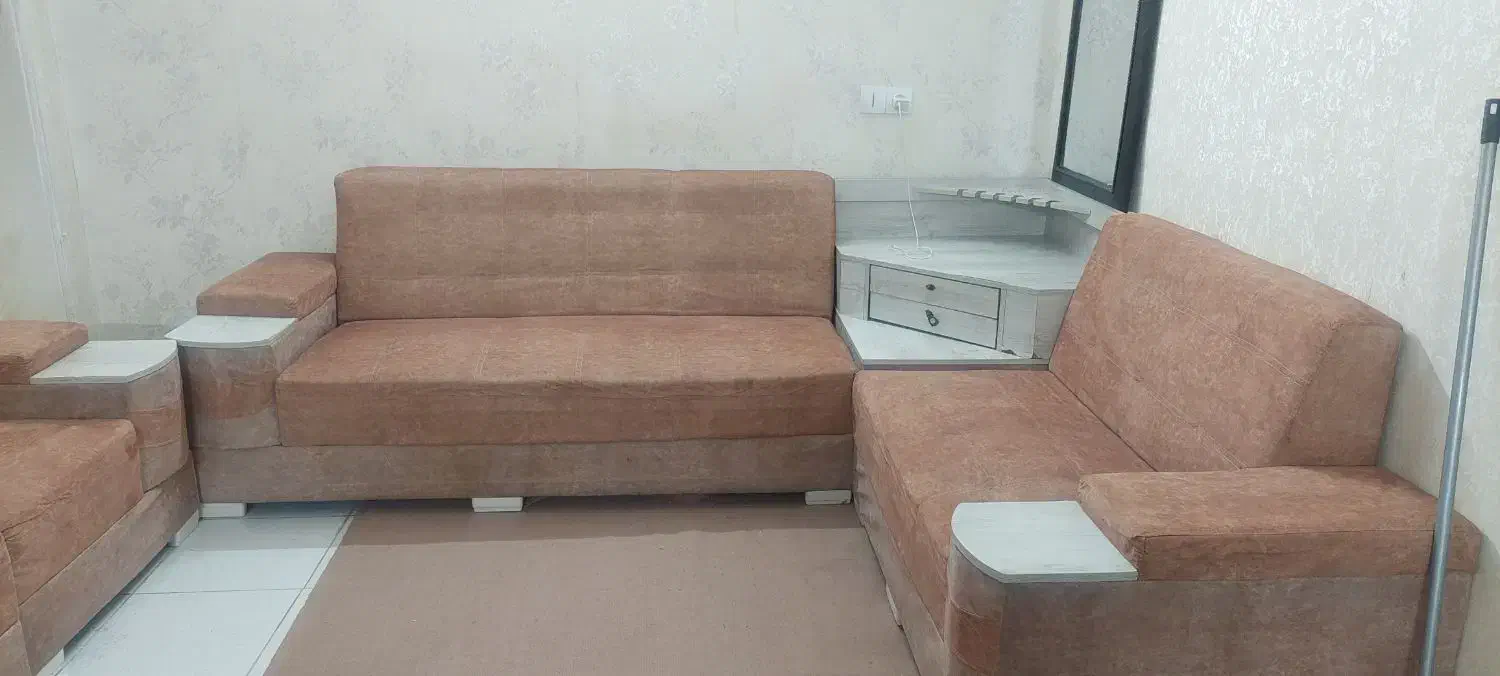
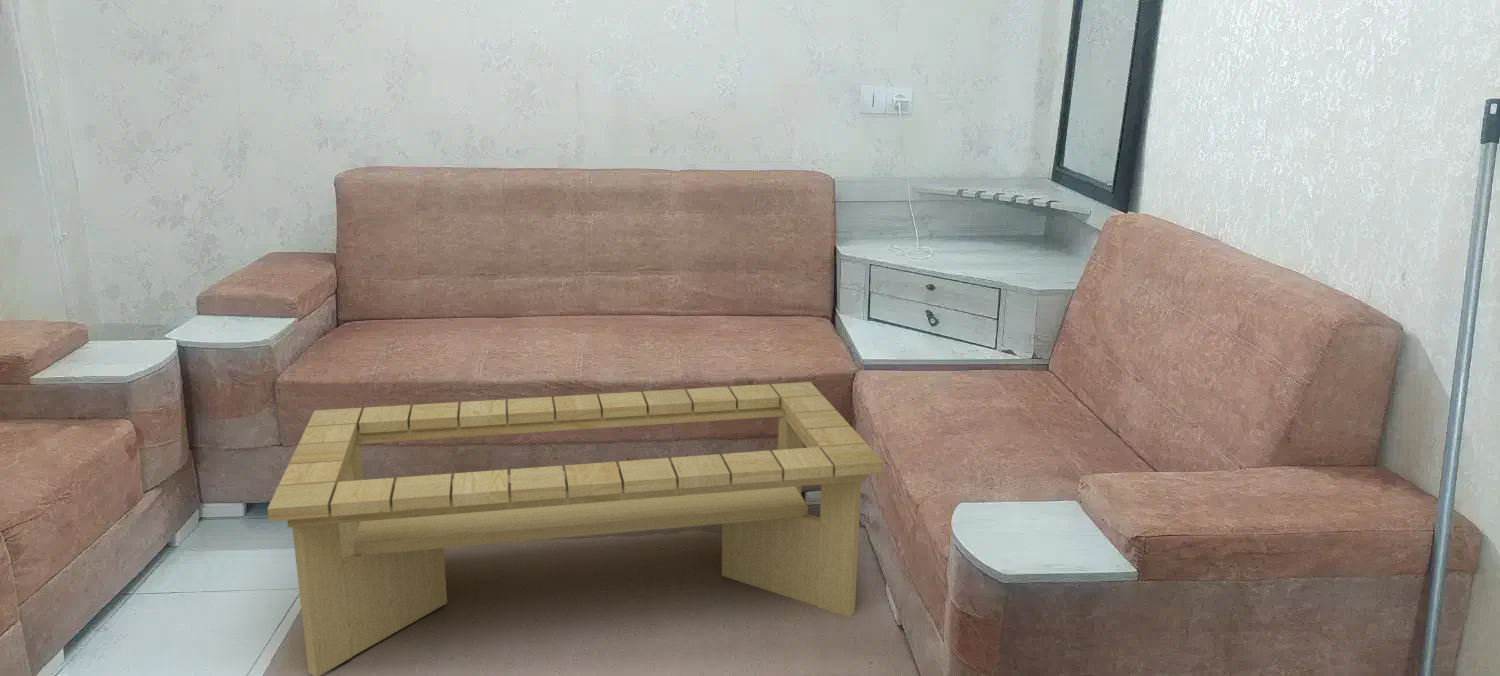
+ coffee table [267,381,884,676]
